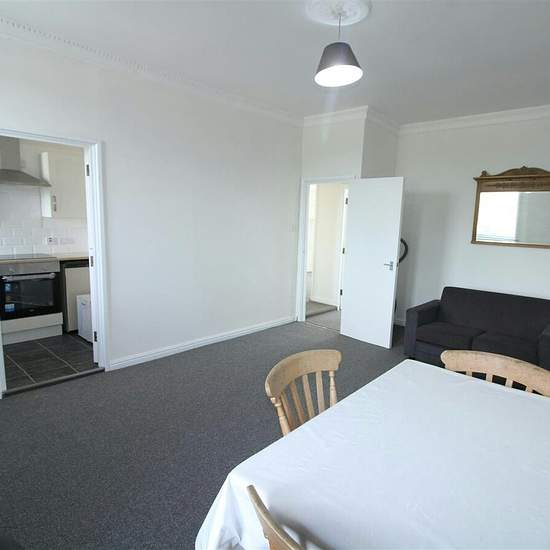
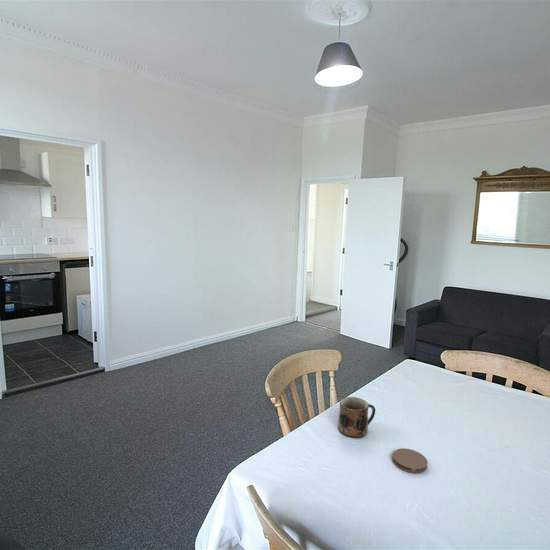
+ coaster [391,447,428,474]
+ mug [337,396,376,439]
